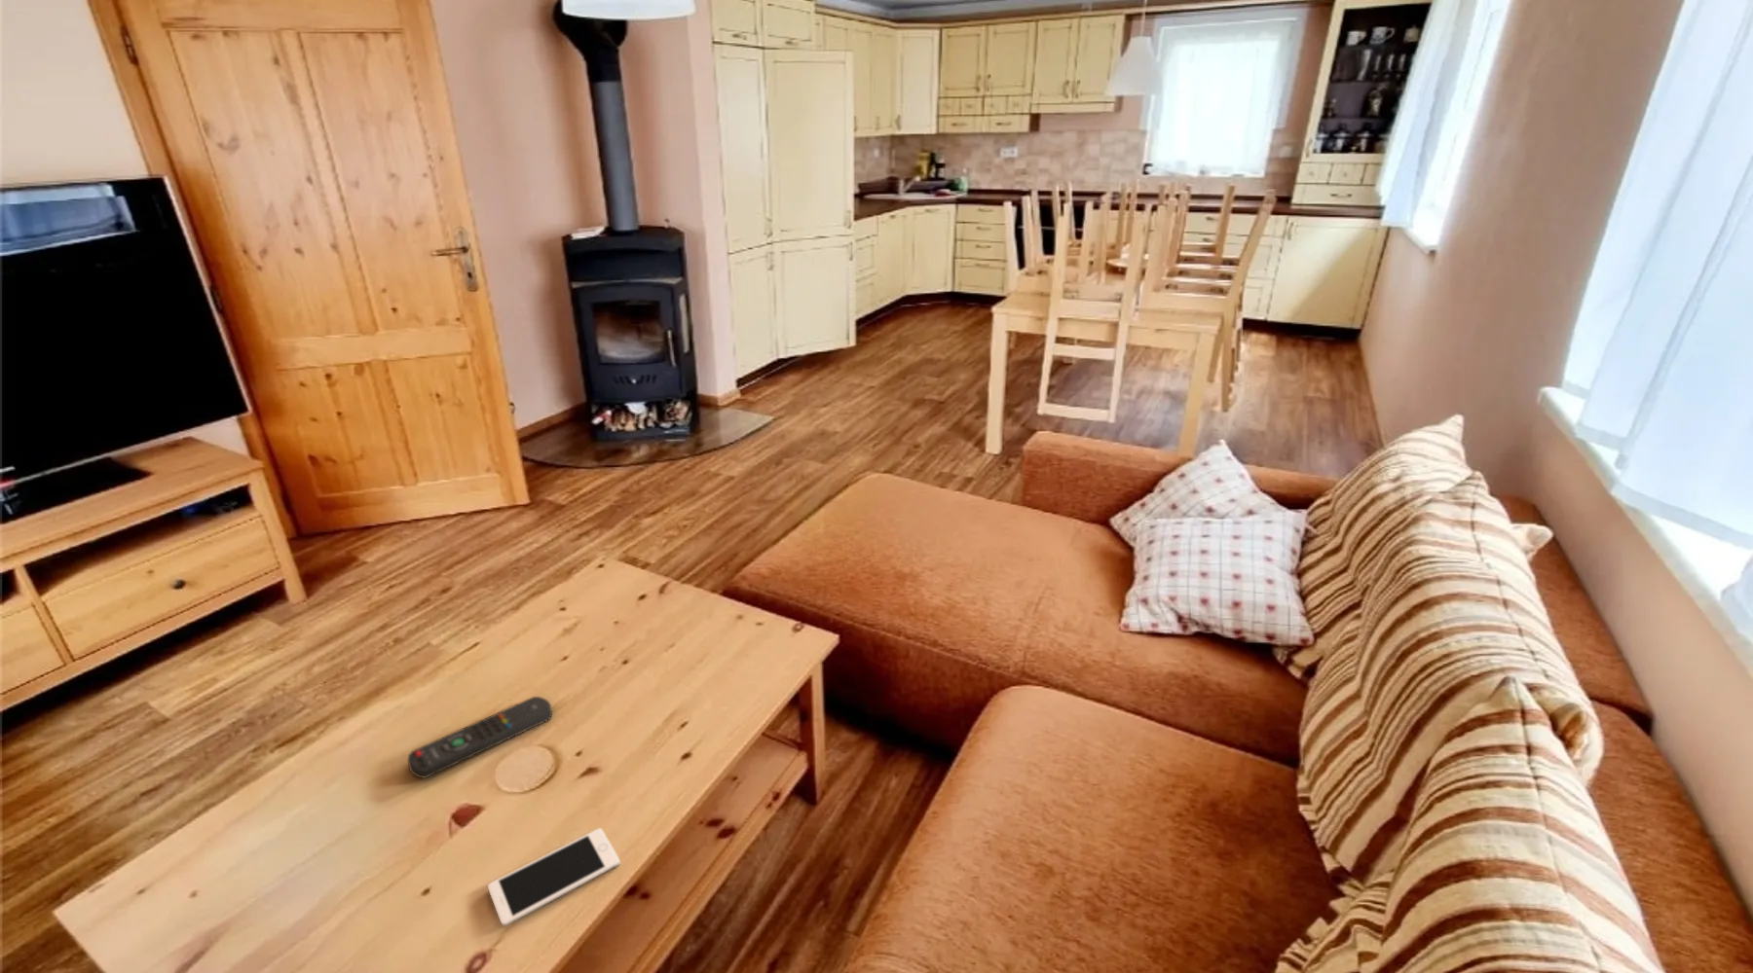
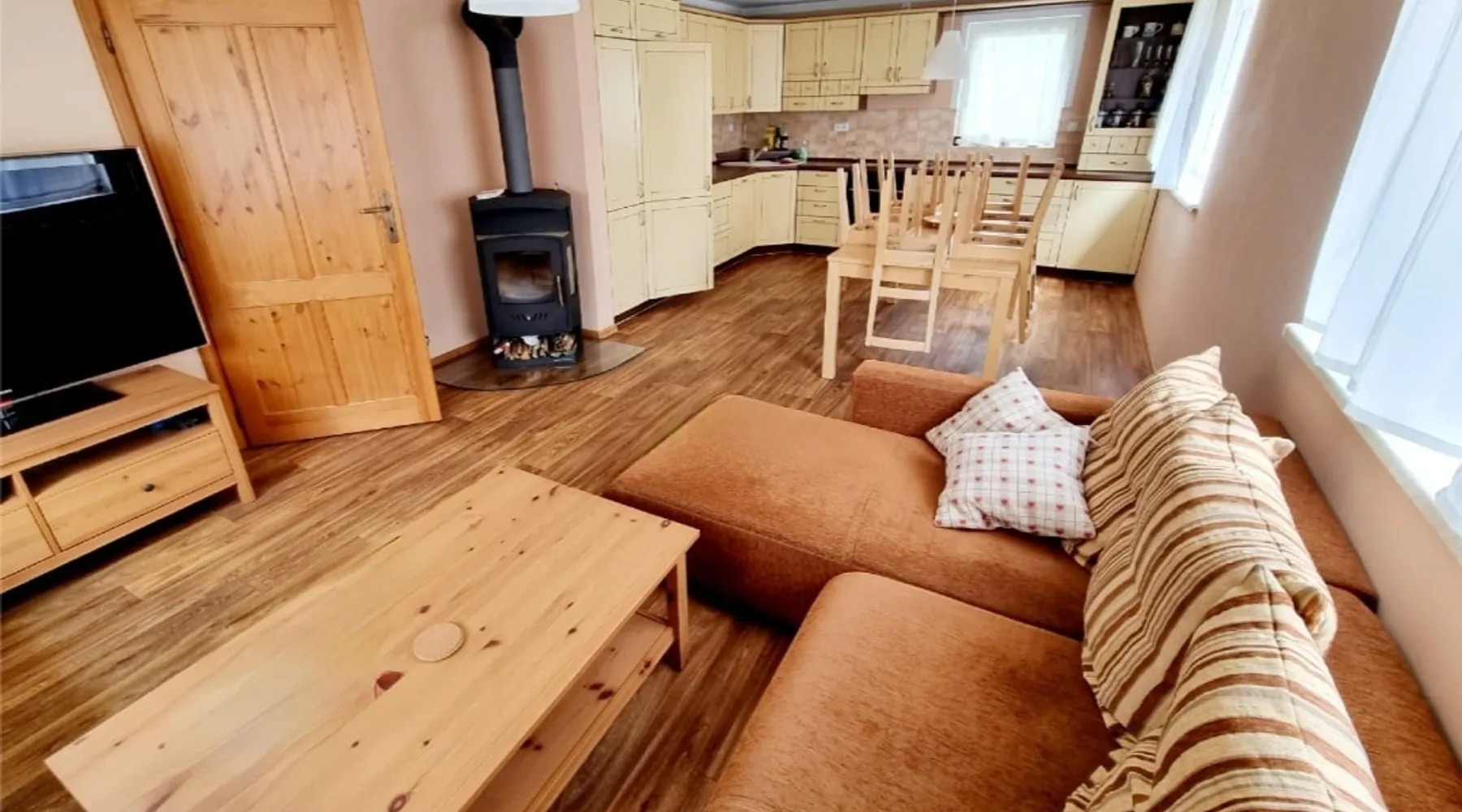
- remote control [408,696,553,779]
- cell phone [487,827,621,927]
